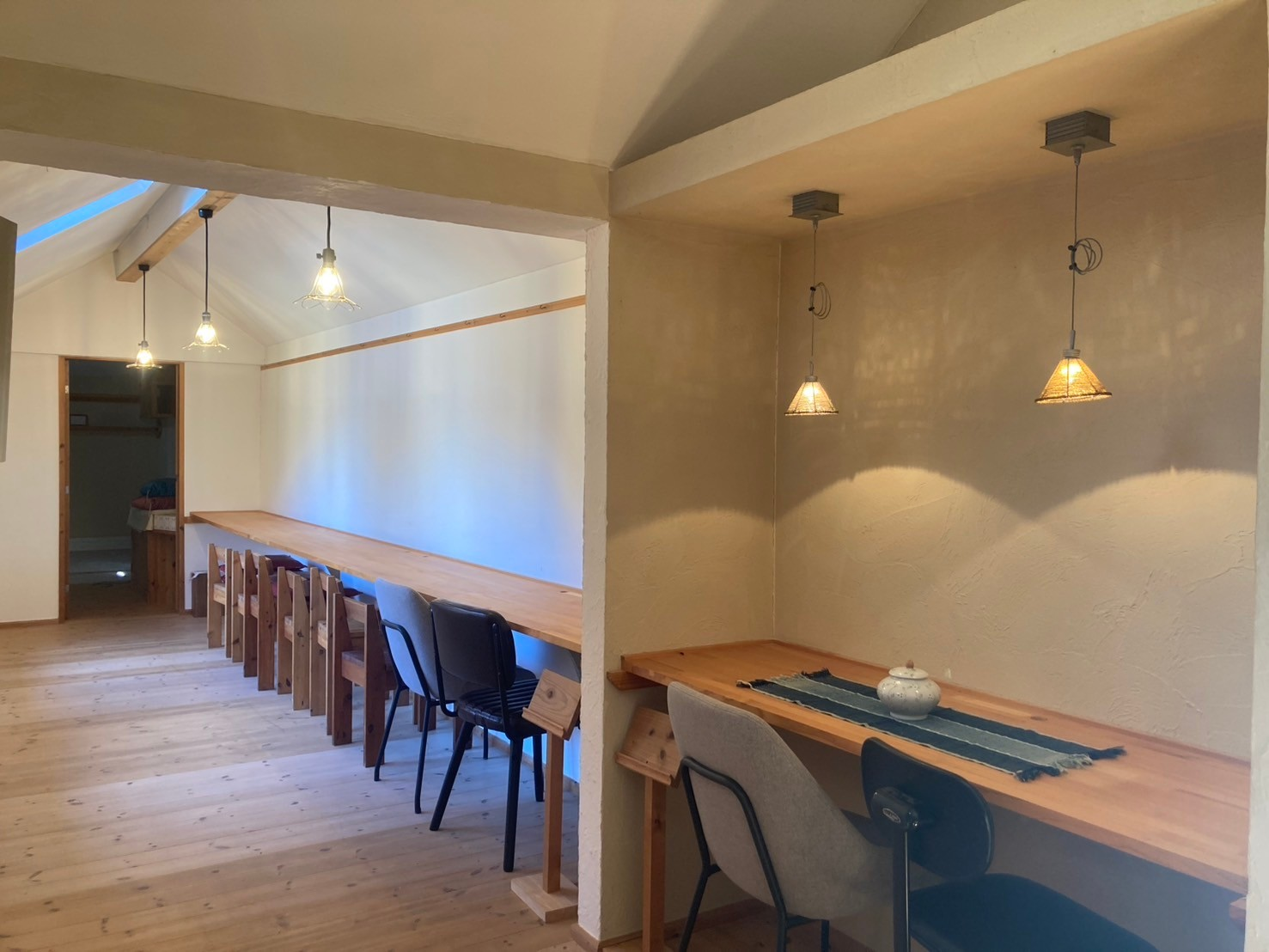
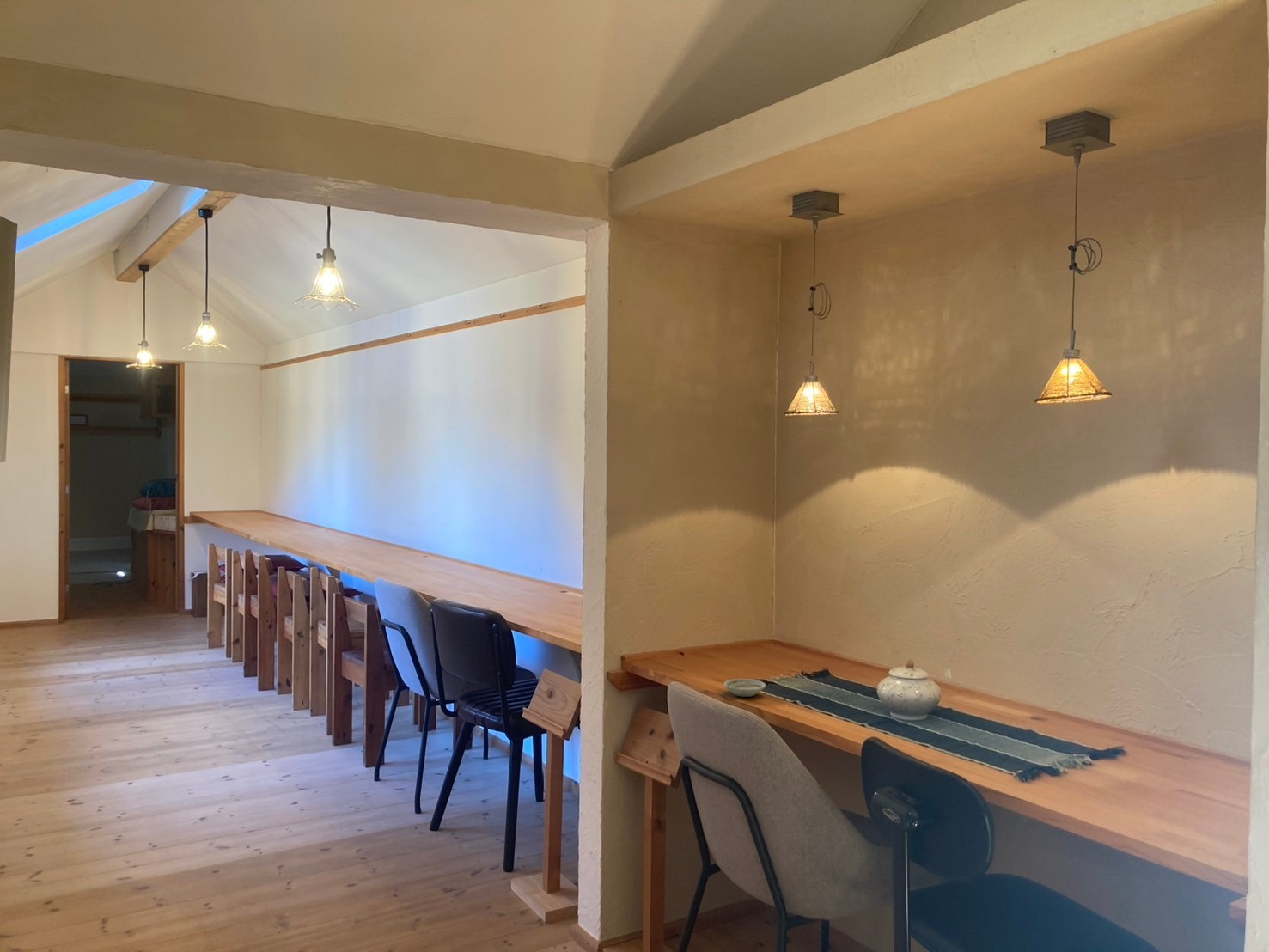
+ saucer [723,678,766,698]
